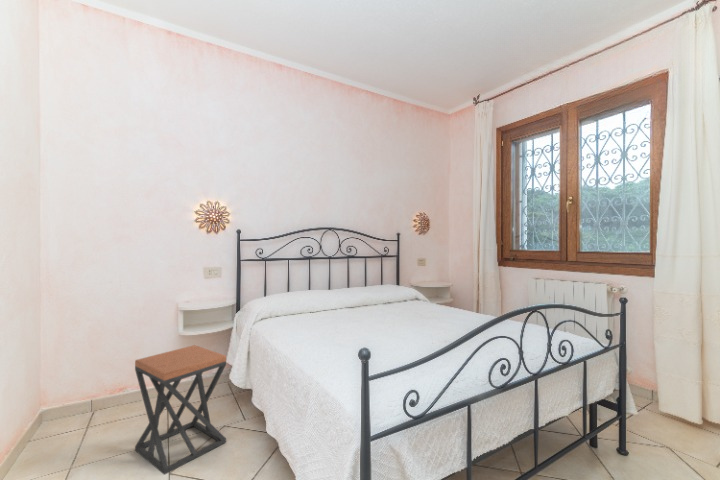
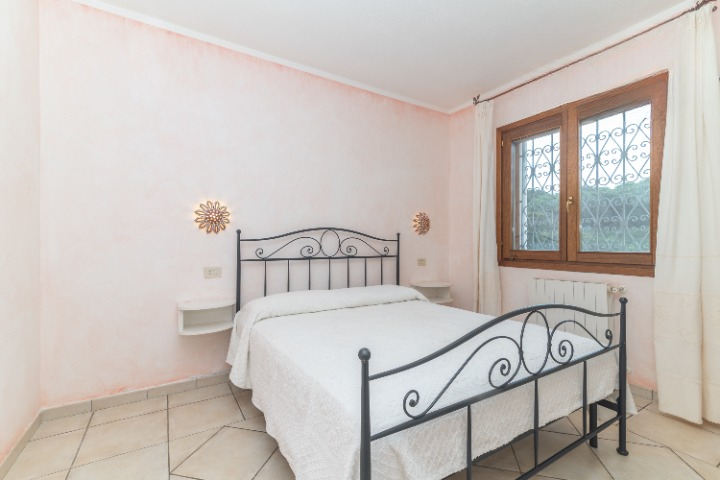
- stool [134,344,227,476]
